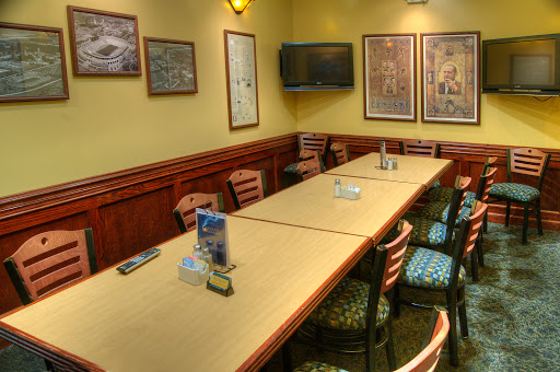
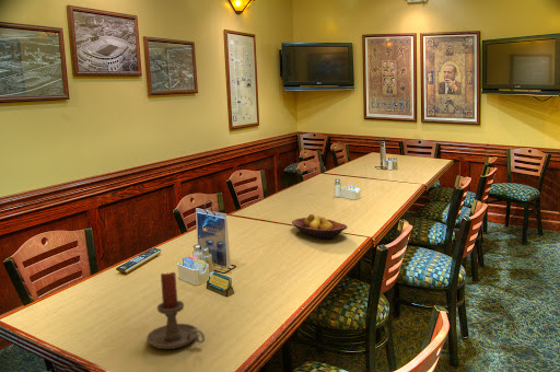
+ candle holder [145,271,206,350]
+ fruit bowl [291,213,348,240]
